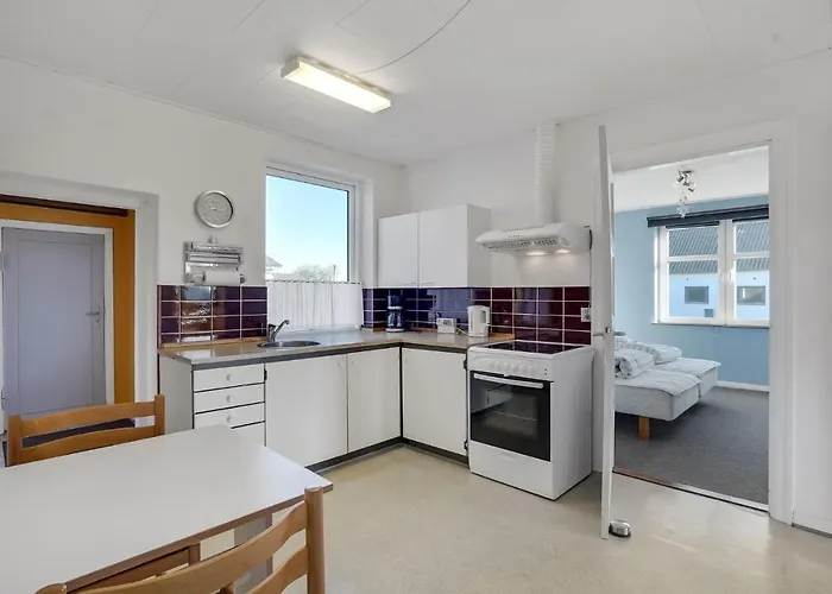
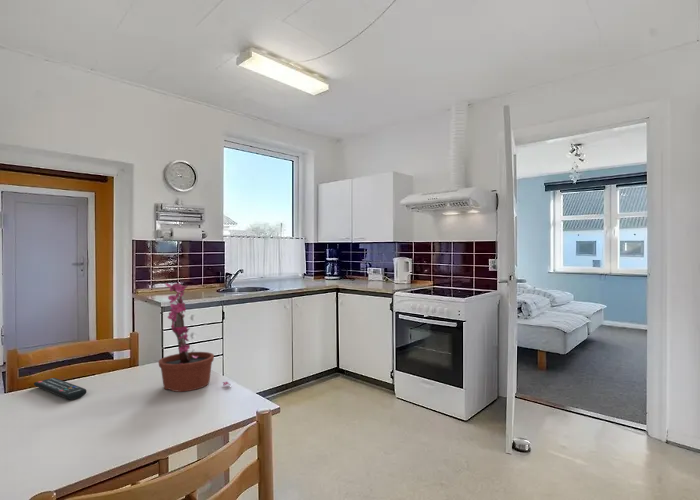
+ remote control [33,377,88,401]
+ potted plant [157,282,230,393]
